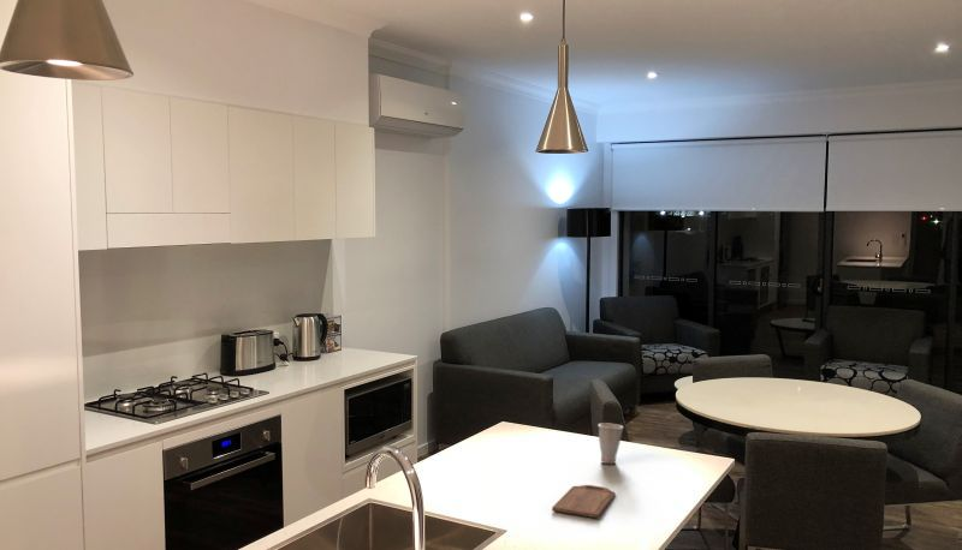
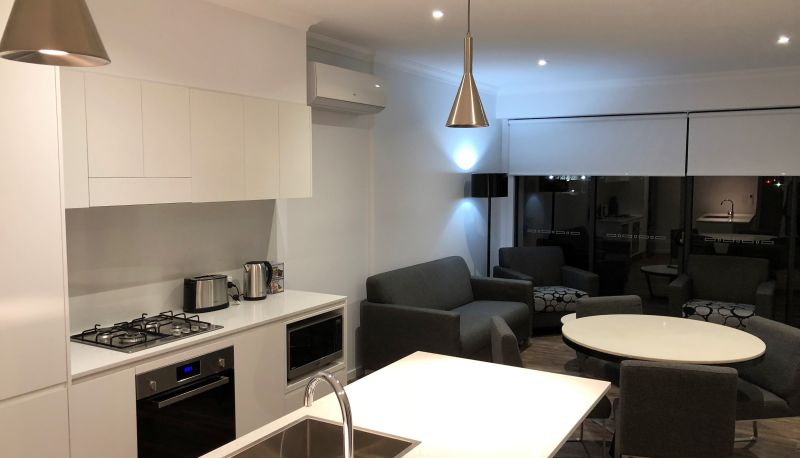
- cup [596,422,624,465]
- cutting board [551,484,617,519]
